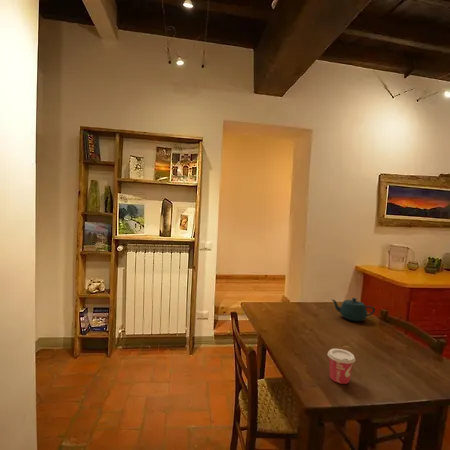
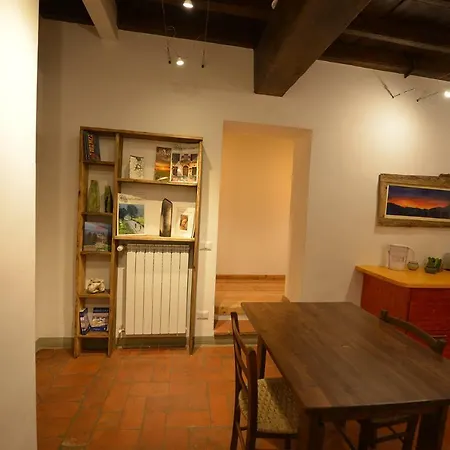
- teapot [330,297,376,322]
- cup [327,348,356,385]
